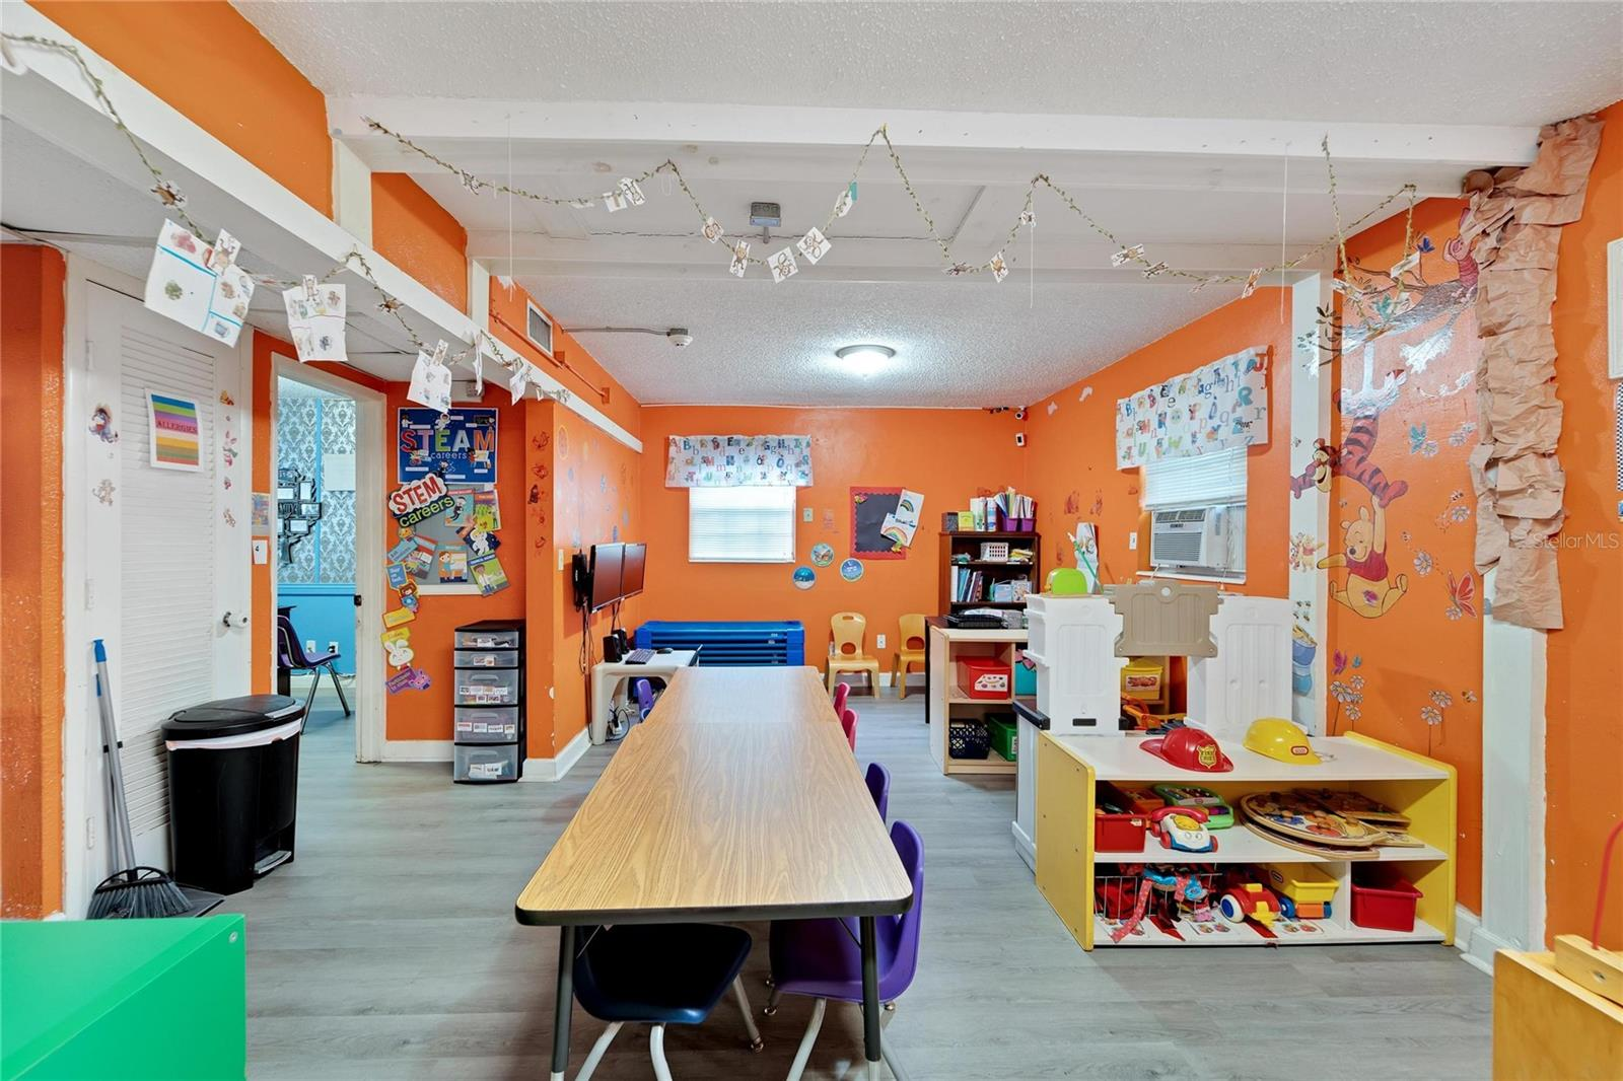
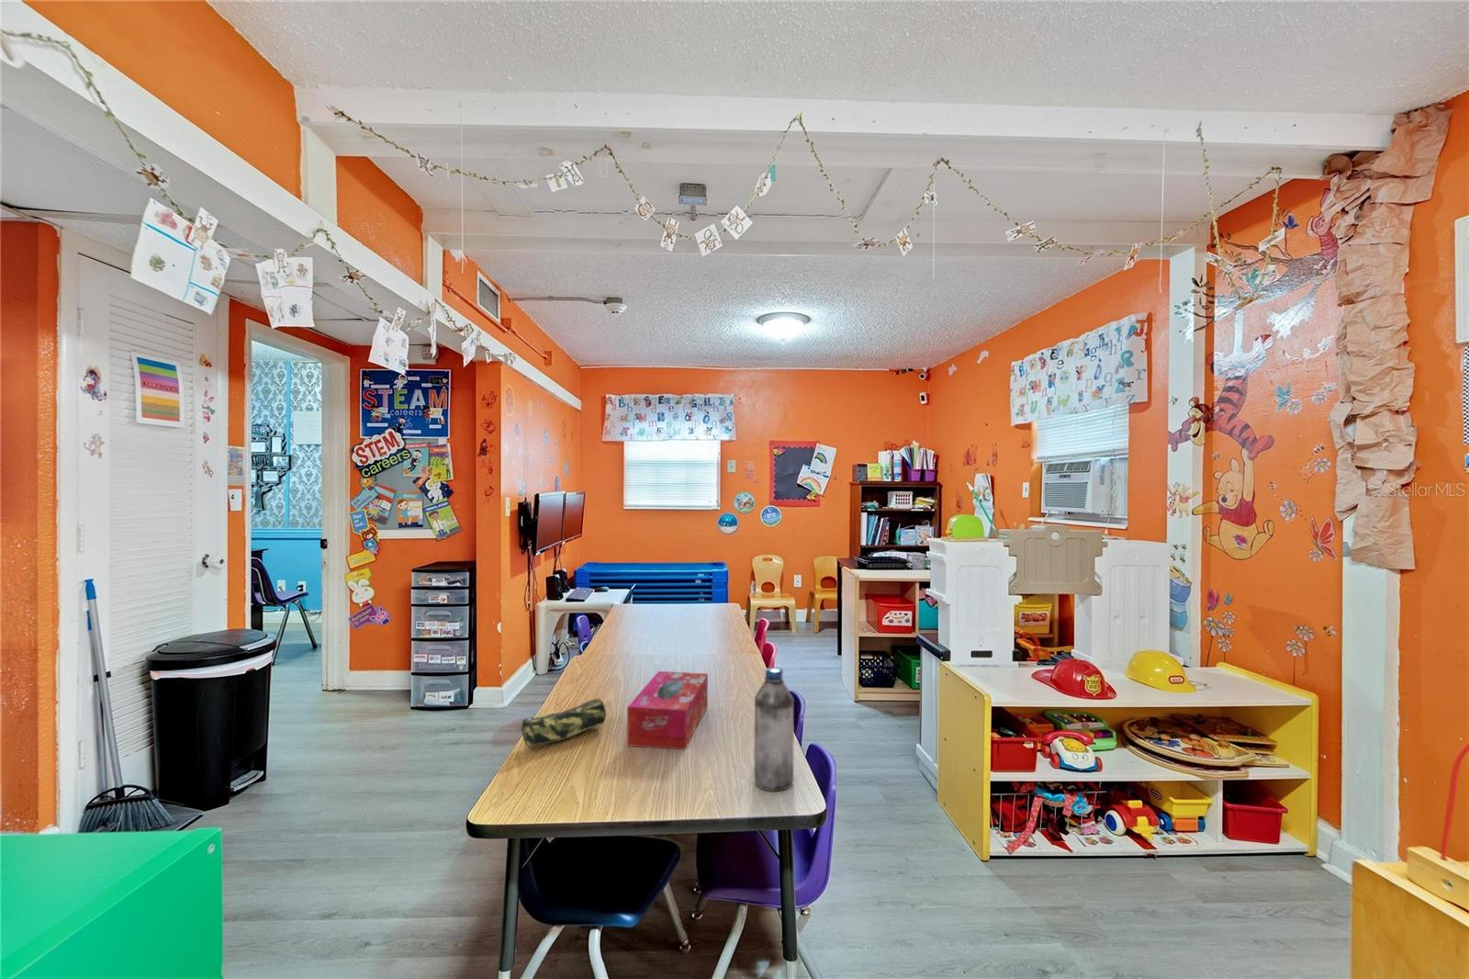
+ pencil case [521,698,607,748]
+ tissue box [626,671,709,751]
+ water bottle [753,667,795,792]
